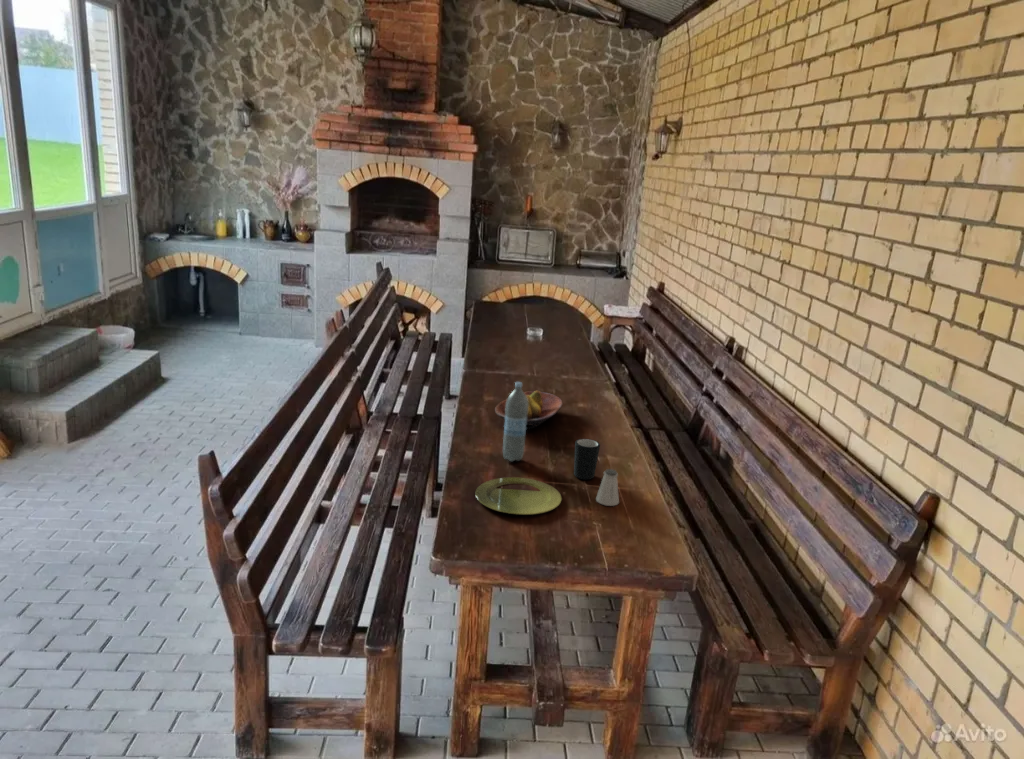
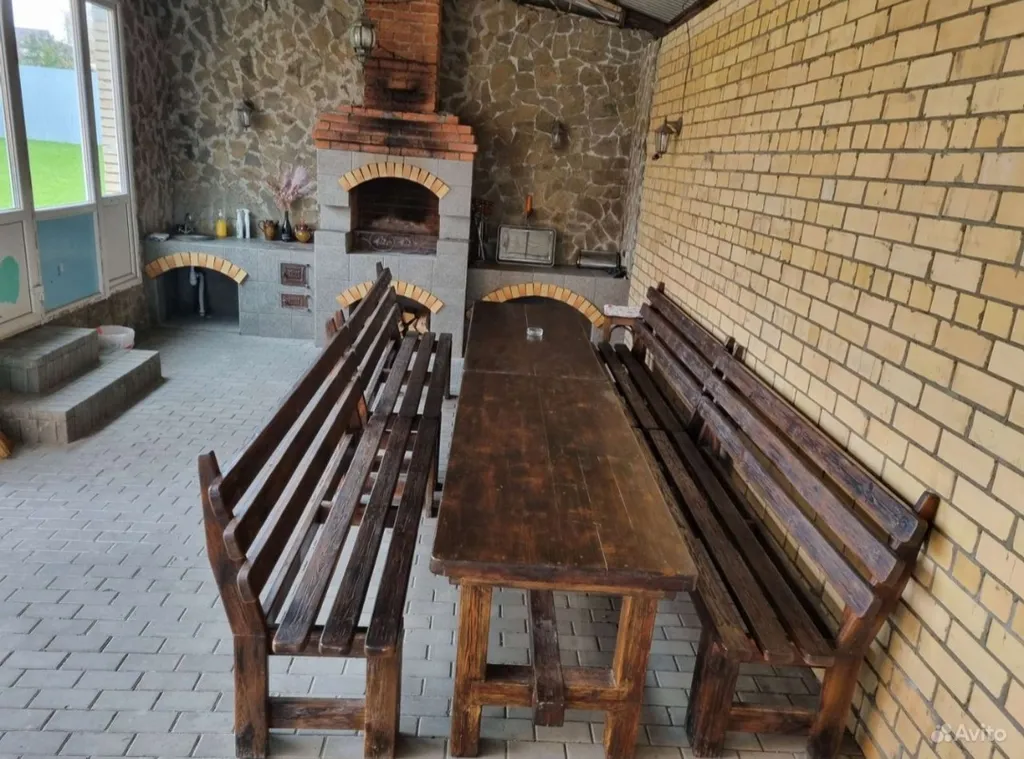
- plate [475,476,563,516]
- mug [573,438,601,480]
- saltshaker [595,468,620,507]
- fruit bowl [494,390,564,431]
- water bottle [502,381,528,462]
